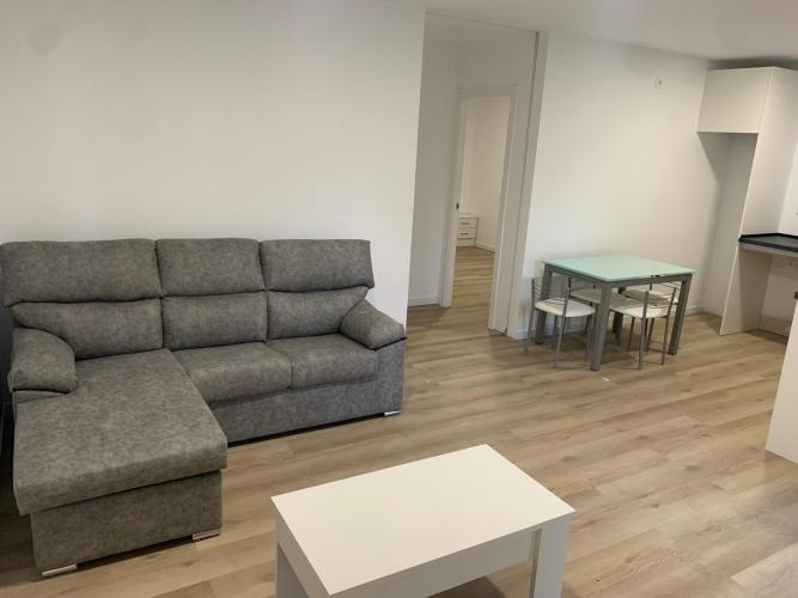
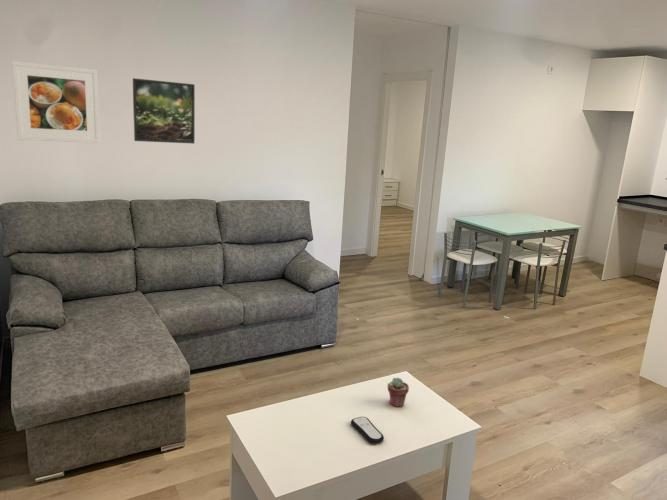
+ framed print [132,77,196,145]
+ remote control [350,416,385,445]
+ potted succulent [387,376,410,408]
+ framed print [11,60,101,144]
